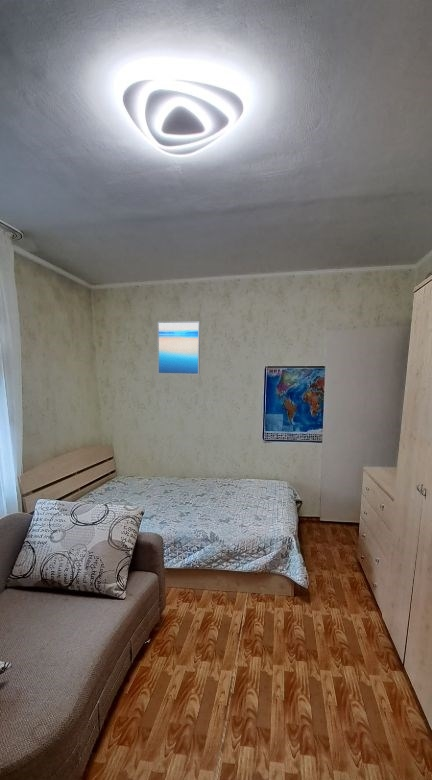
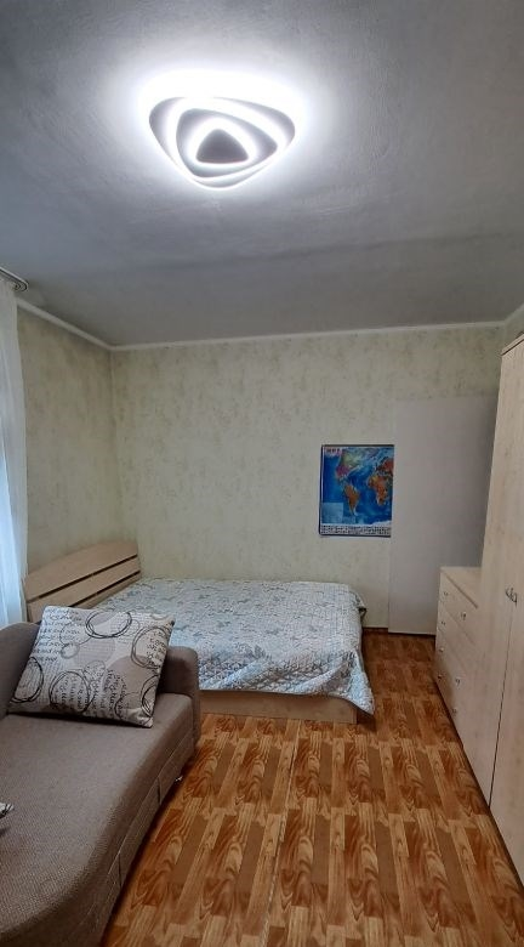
- wall art [157,321,201,376]
